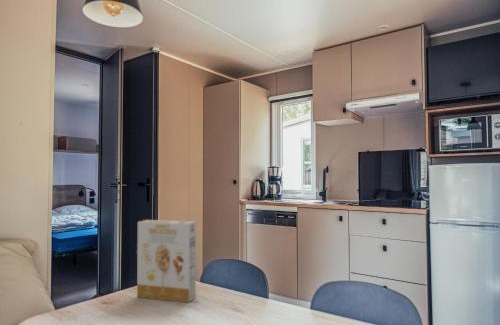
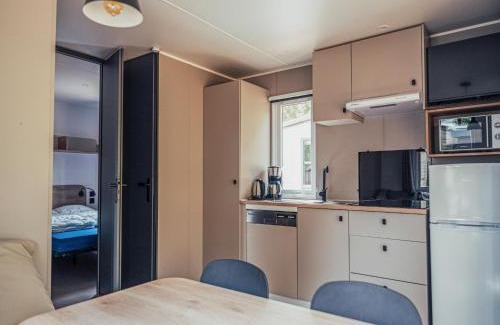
- cereal box [136,219,197,303]
